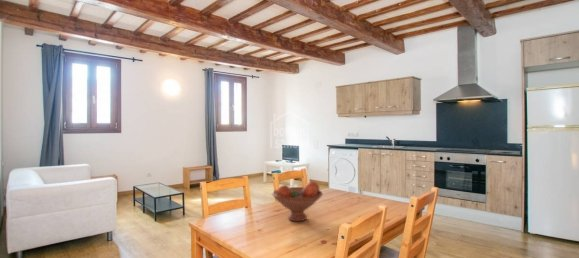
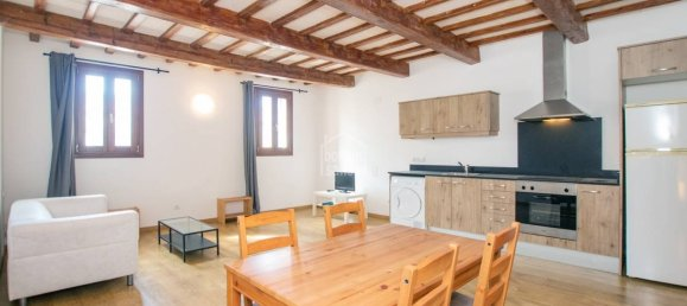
- fruit bowl [271,180,324,222]
